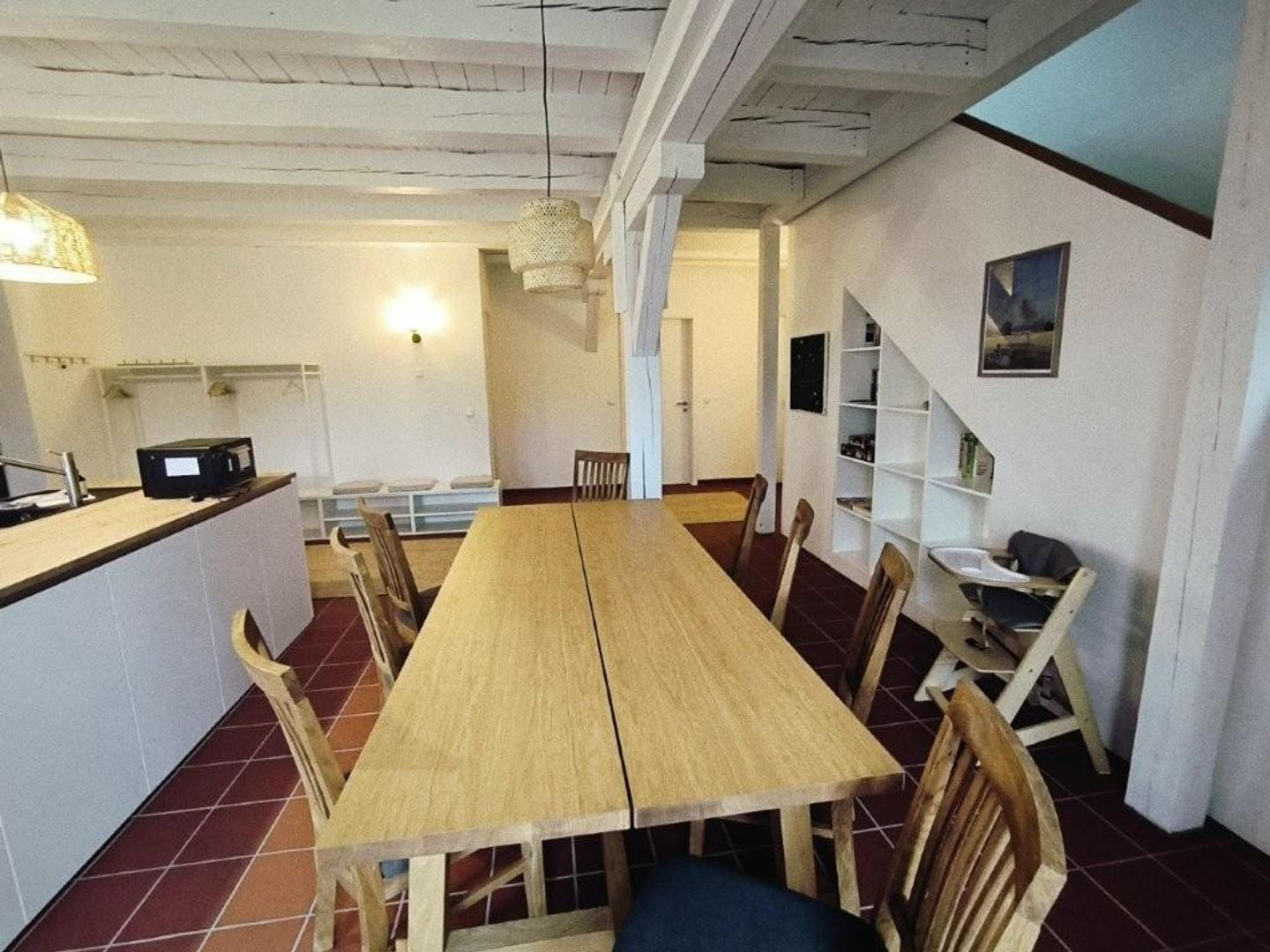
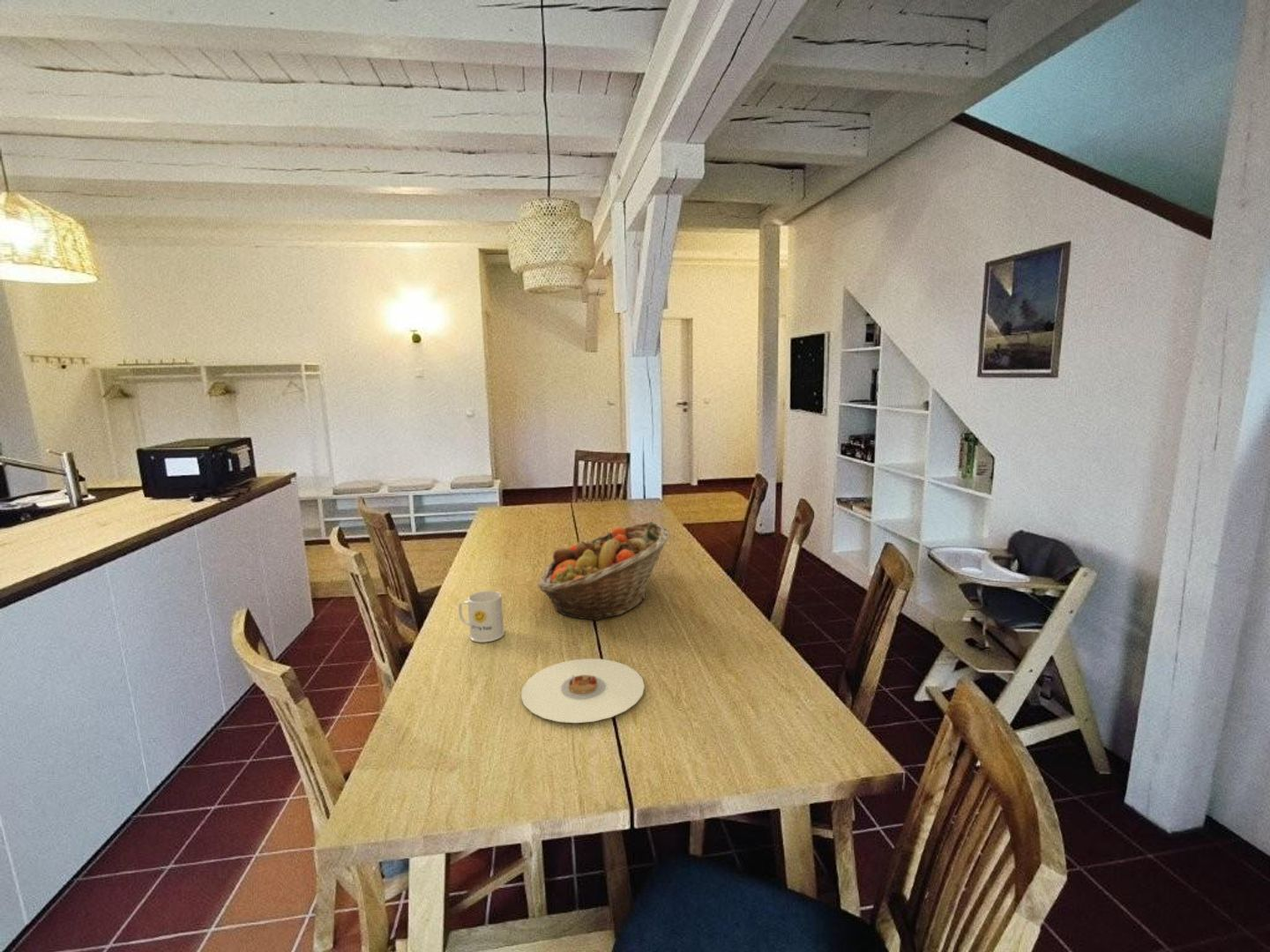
+ mug [458,590,505,643]
+ plate [520,658,646,724]
+ fruit basket [537,521,671,621]
